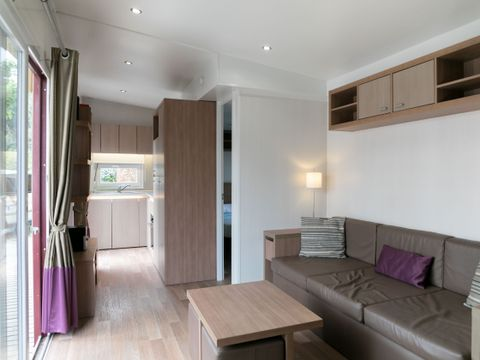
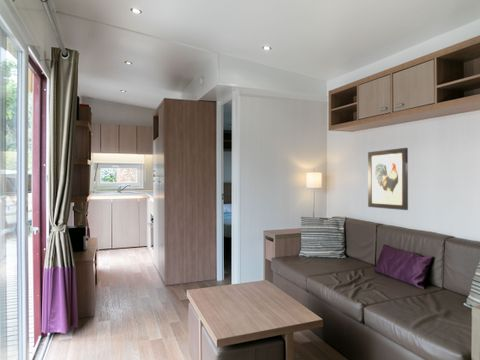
+ wall art [367,147,409,211]
